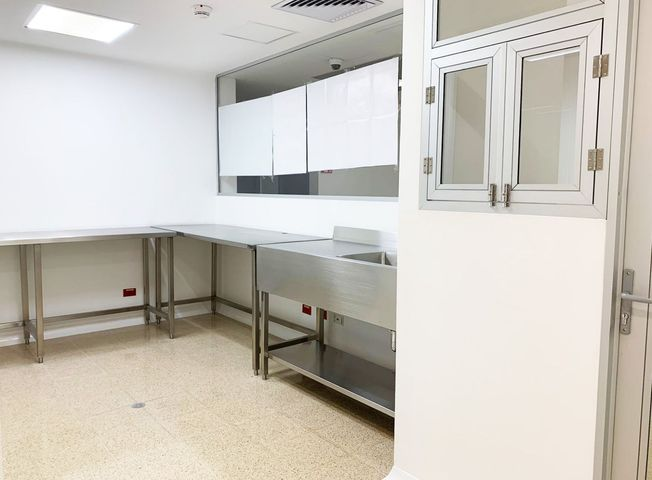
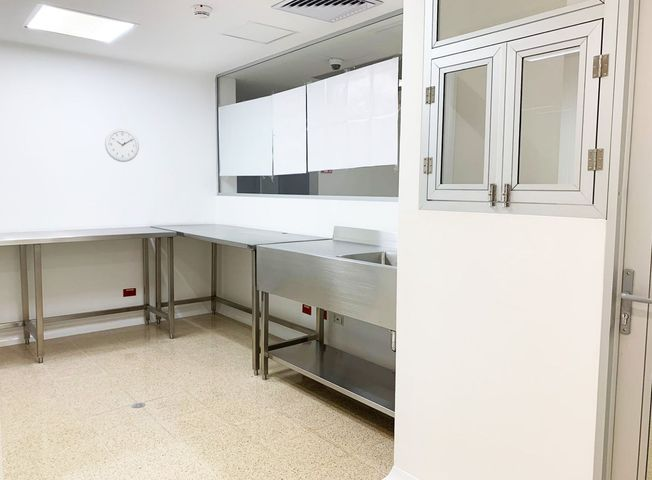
+ wall clock [104,127,140,163]
